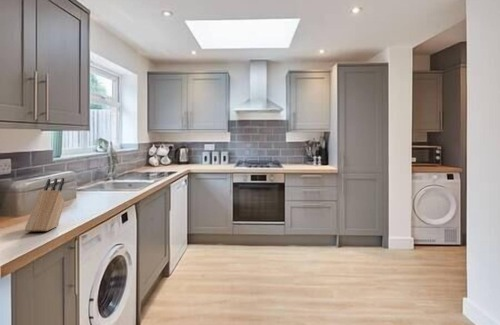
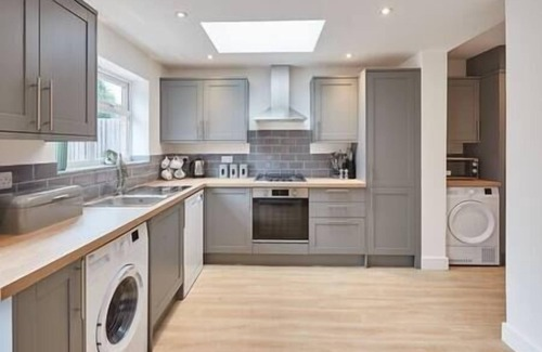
- knife block [24,177,66,232]
